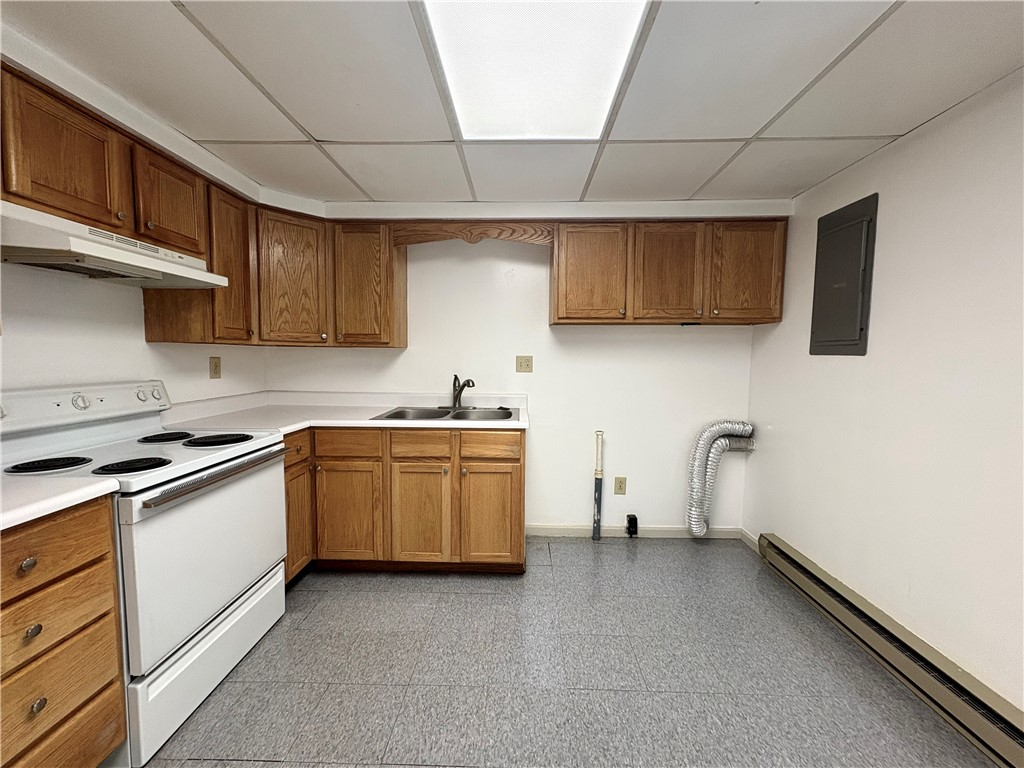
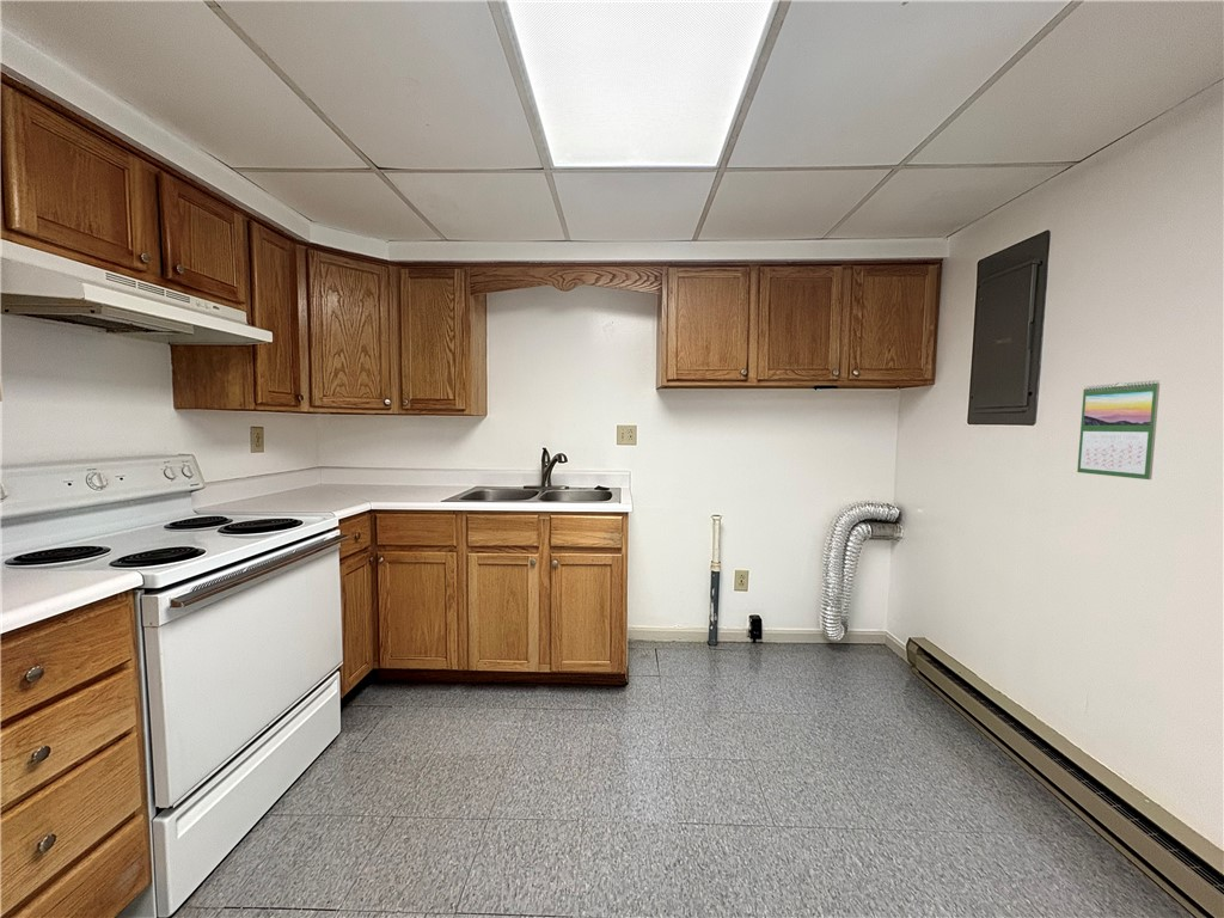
+ calendar [1076,379,1161,481]
